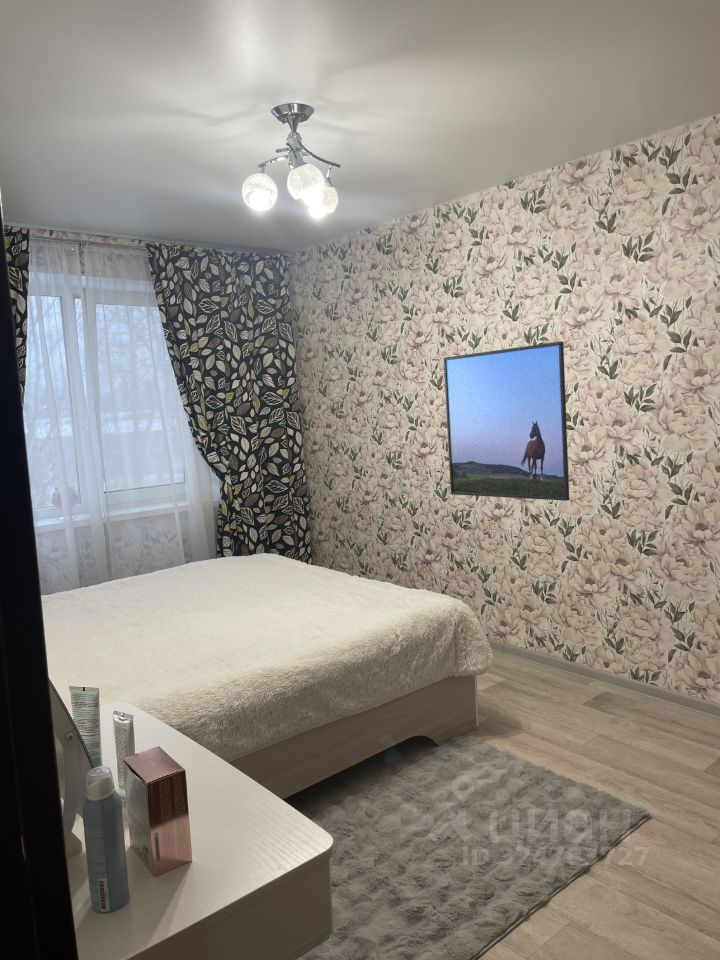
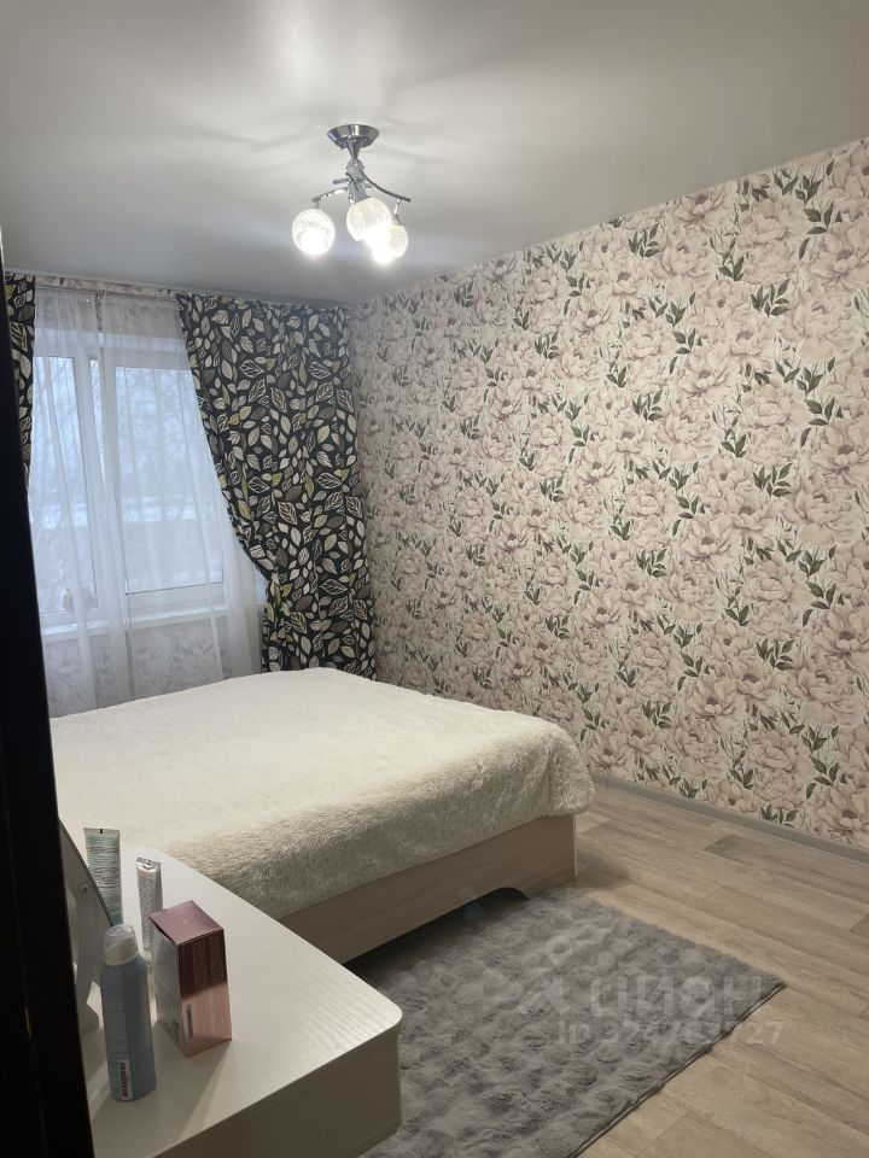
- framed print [443,340,570,502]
